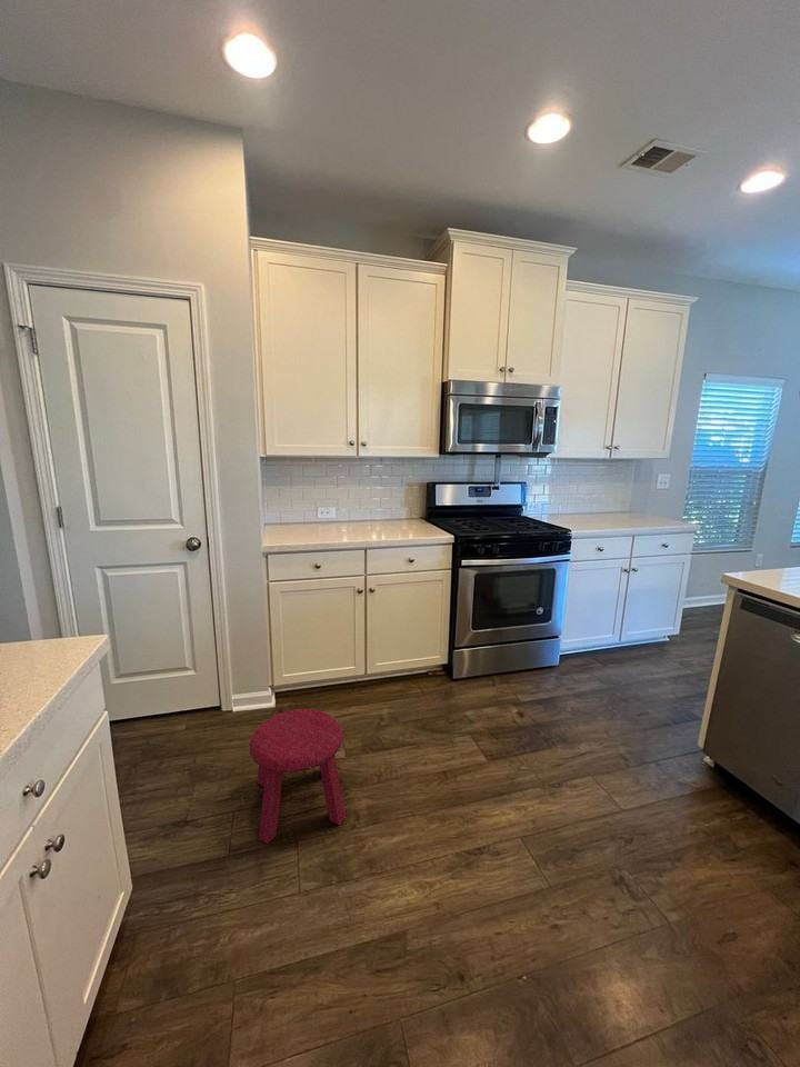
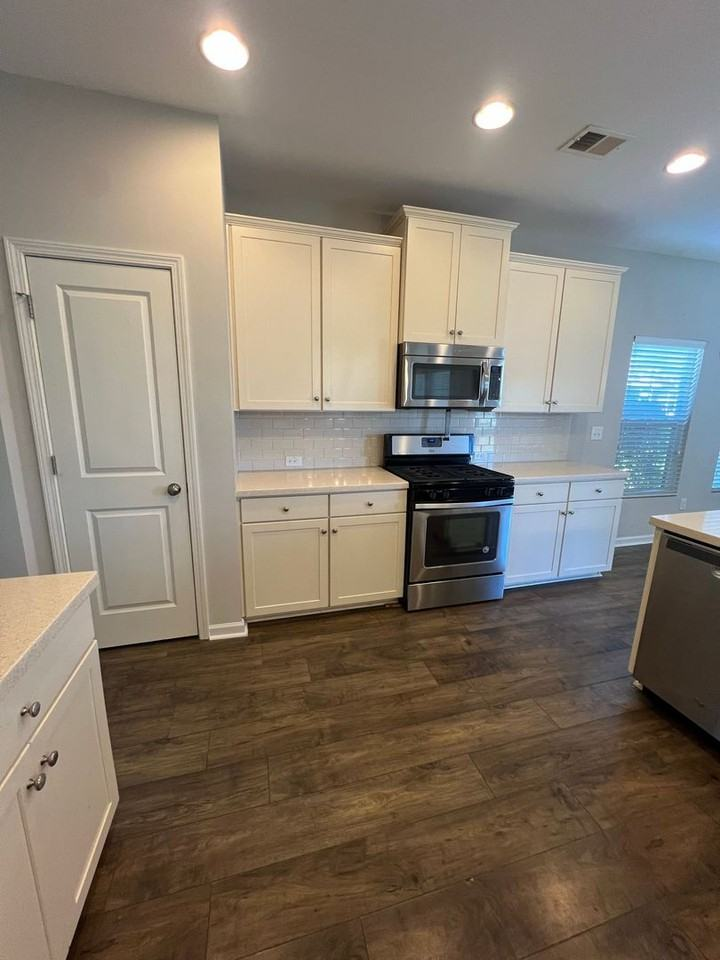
- stool [249,708,347,845]
